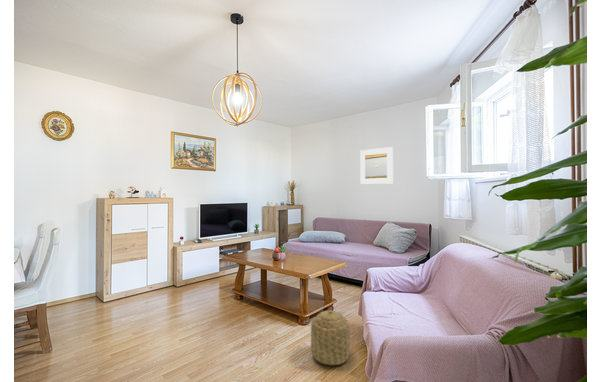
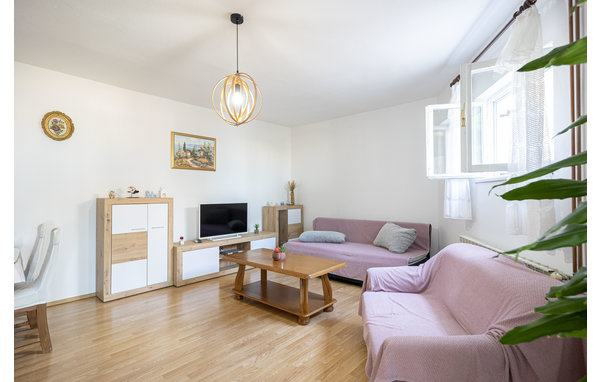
- basket [310,309,351,366]
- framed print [359,146,394,185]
